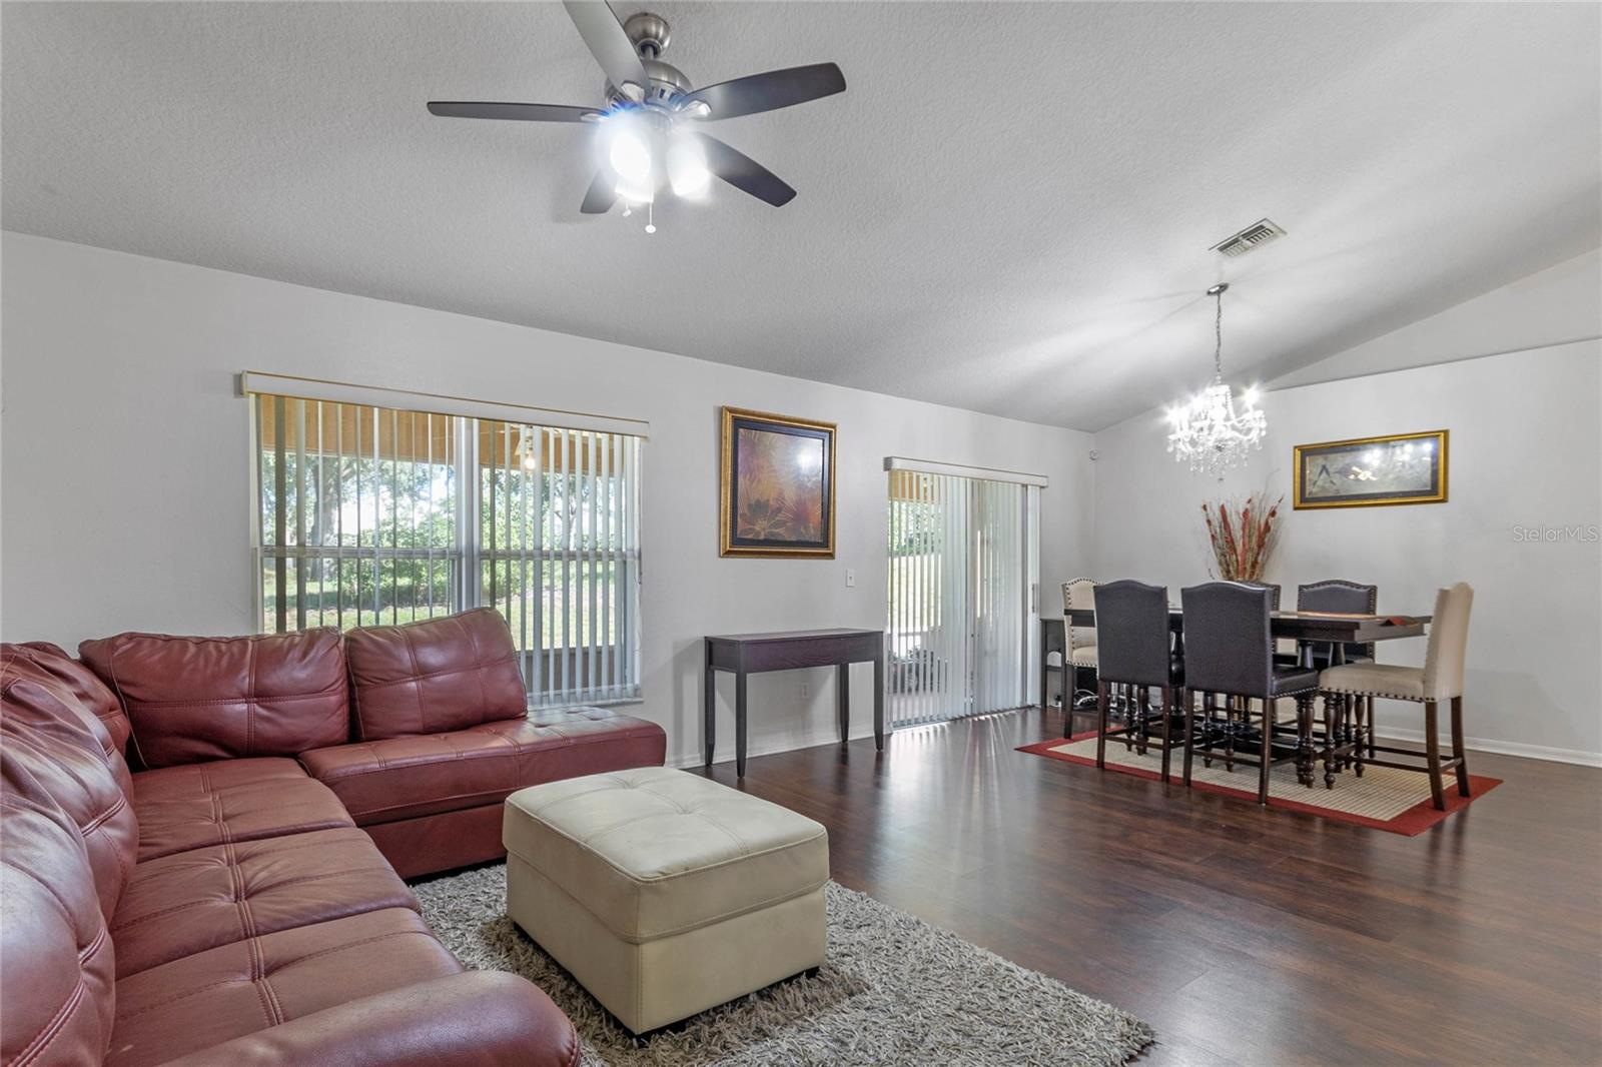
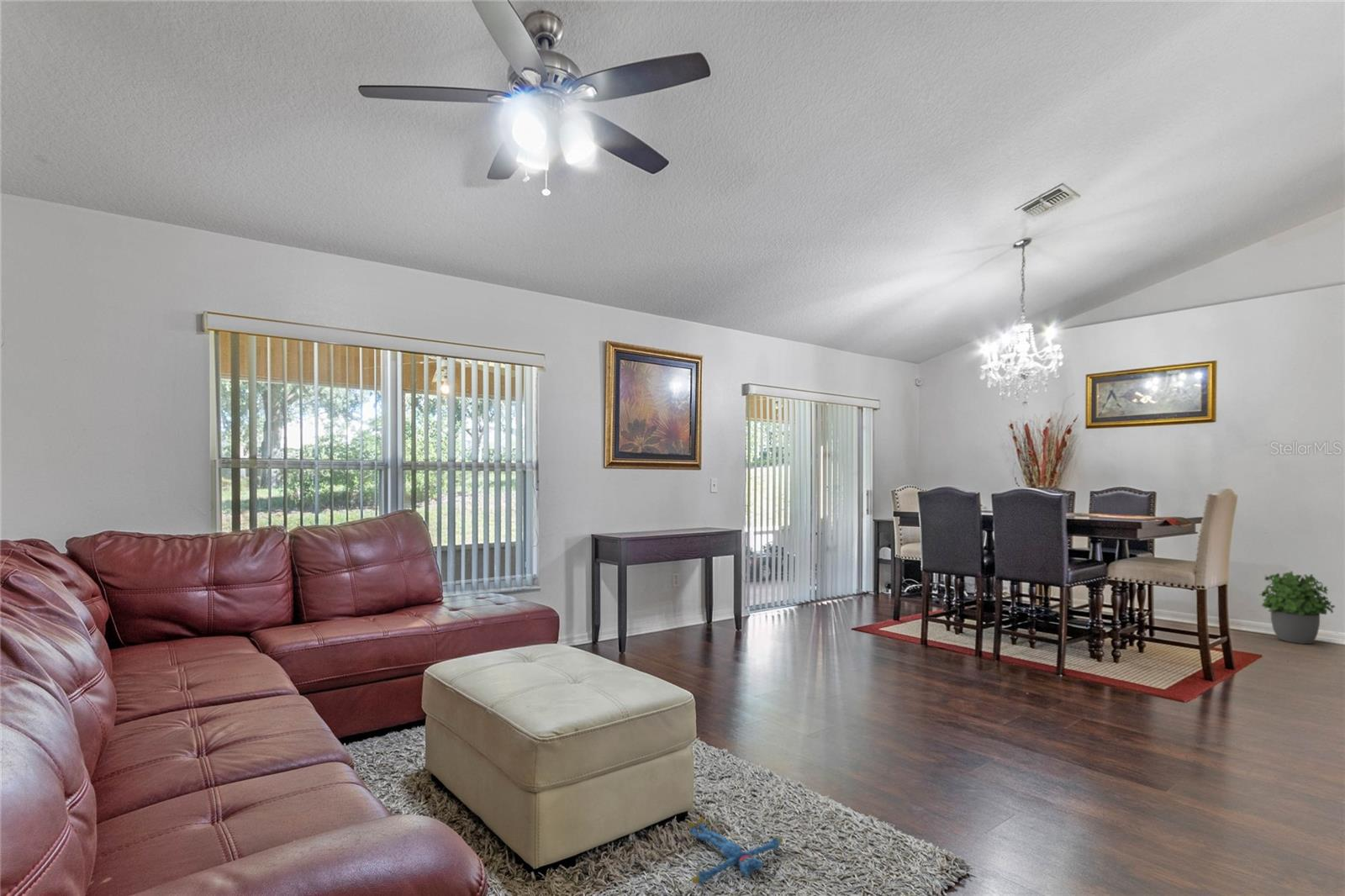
+ plush toy [687,816,783,886]
+ potted plant [1258,571,1336,645]
